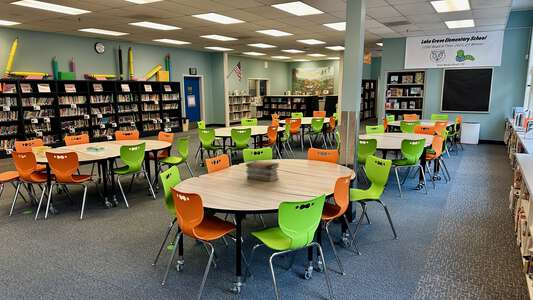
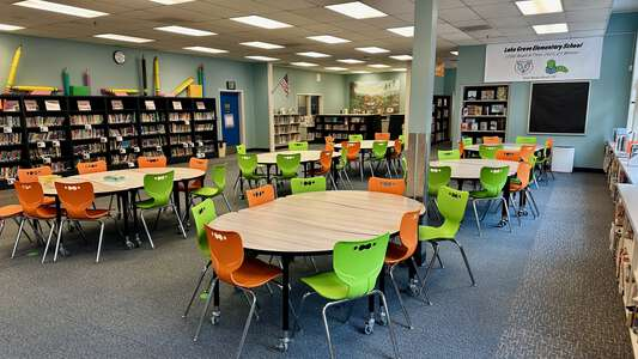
- book stack [245,160,281,182]
